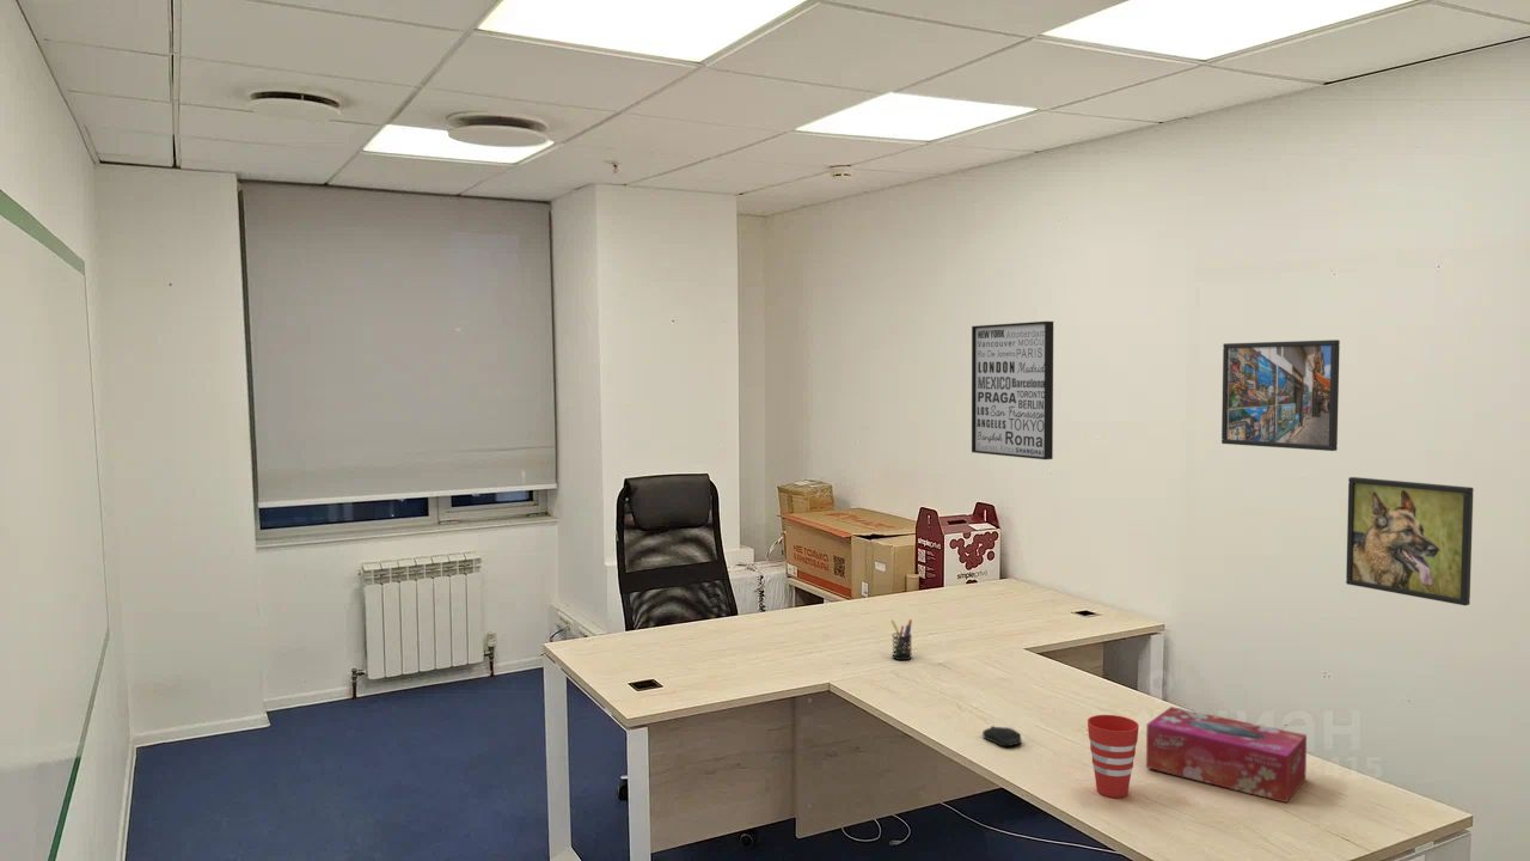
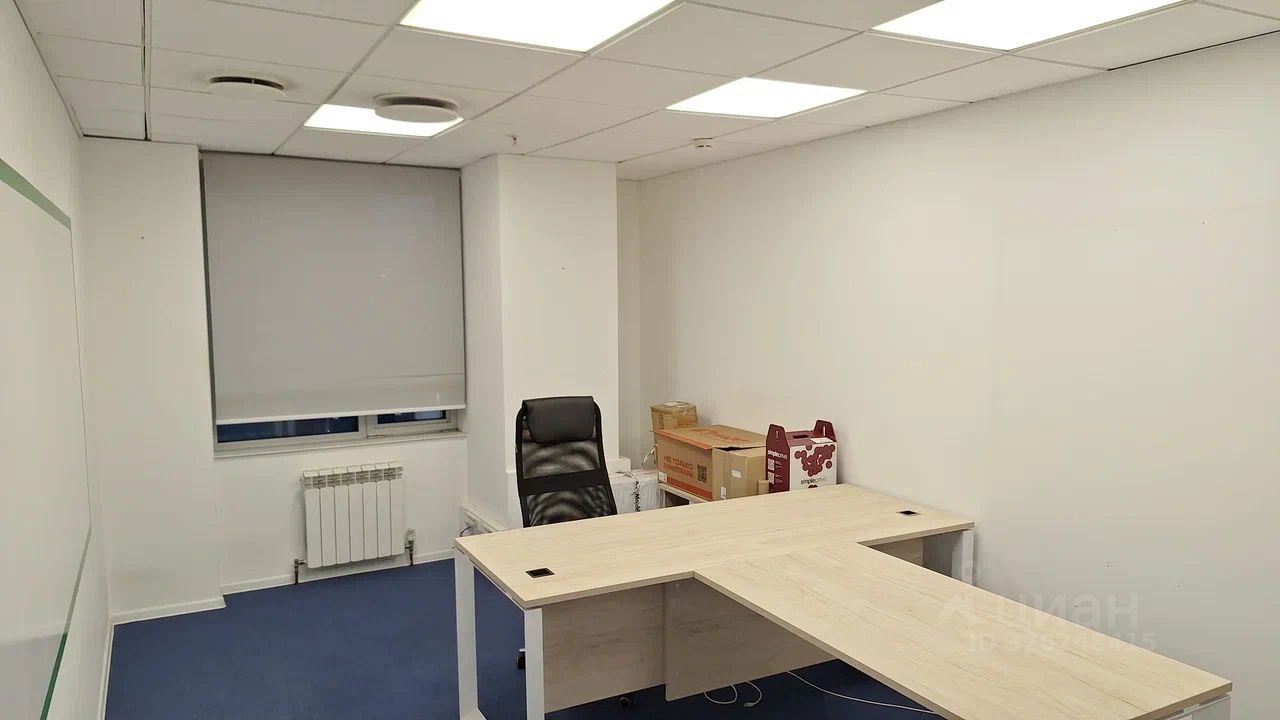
- tissue box [1145,706,1308,804]
- wall art [971,320,1054,460]
- computer mouse [981,725,1023,747]
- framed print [1345,476,1475,606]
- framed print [1220,338,1341,452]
- cup [1087,714,1140,799]
- pen holder [889,618,913,661]
